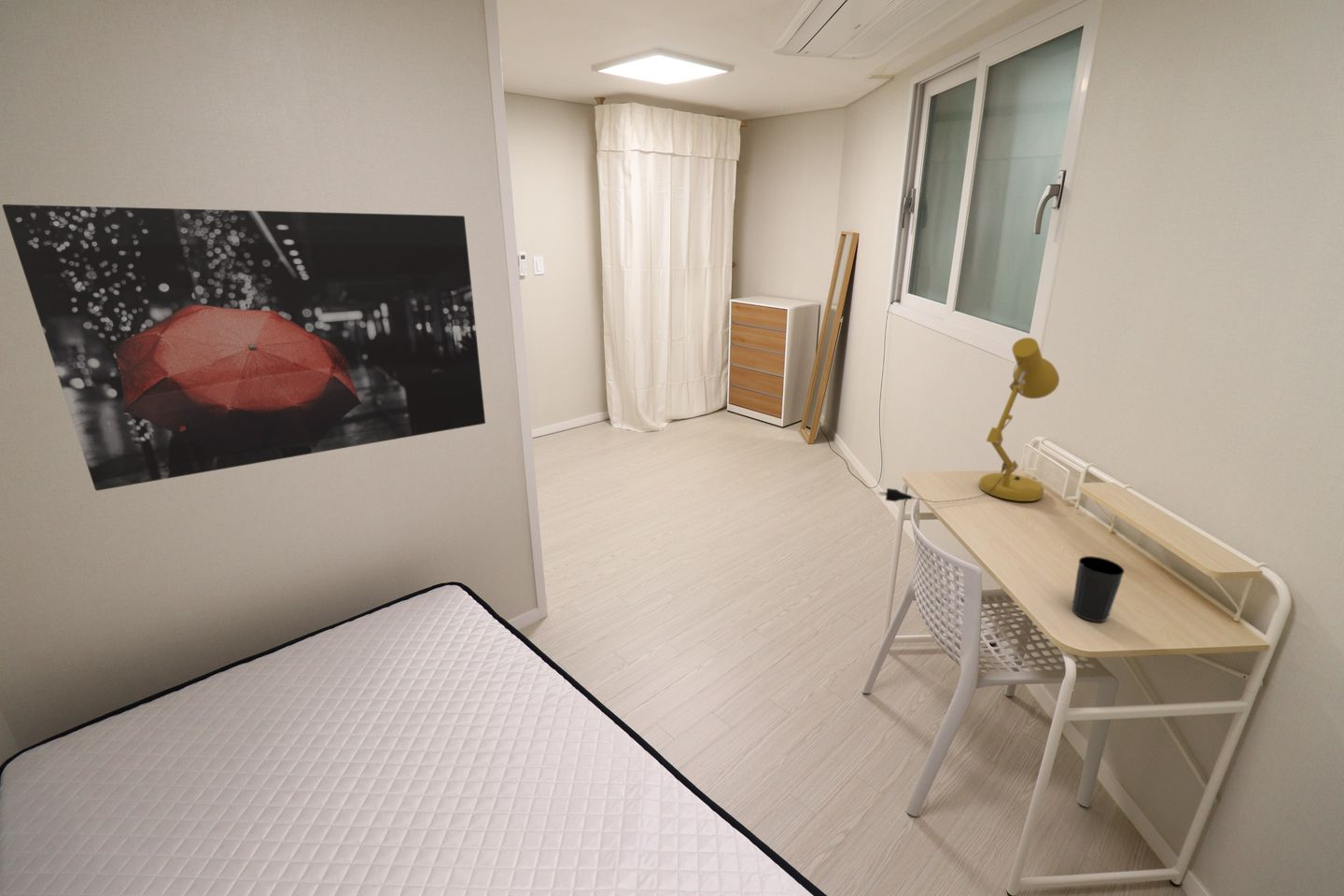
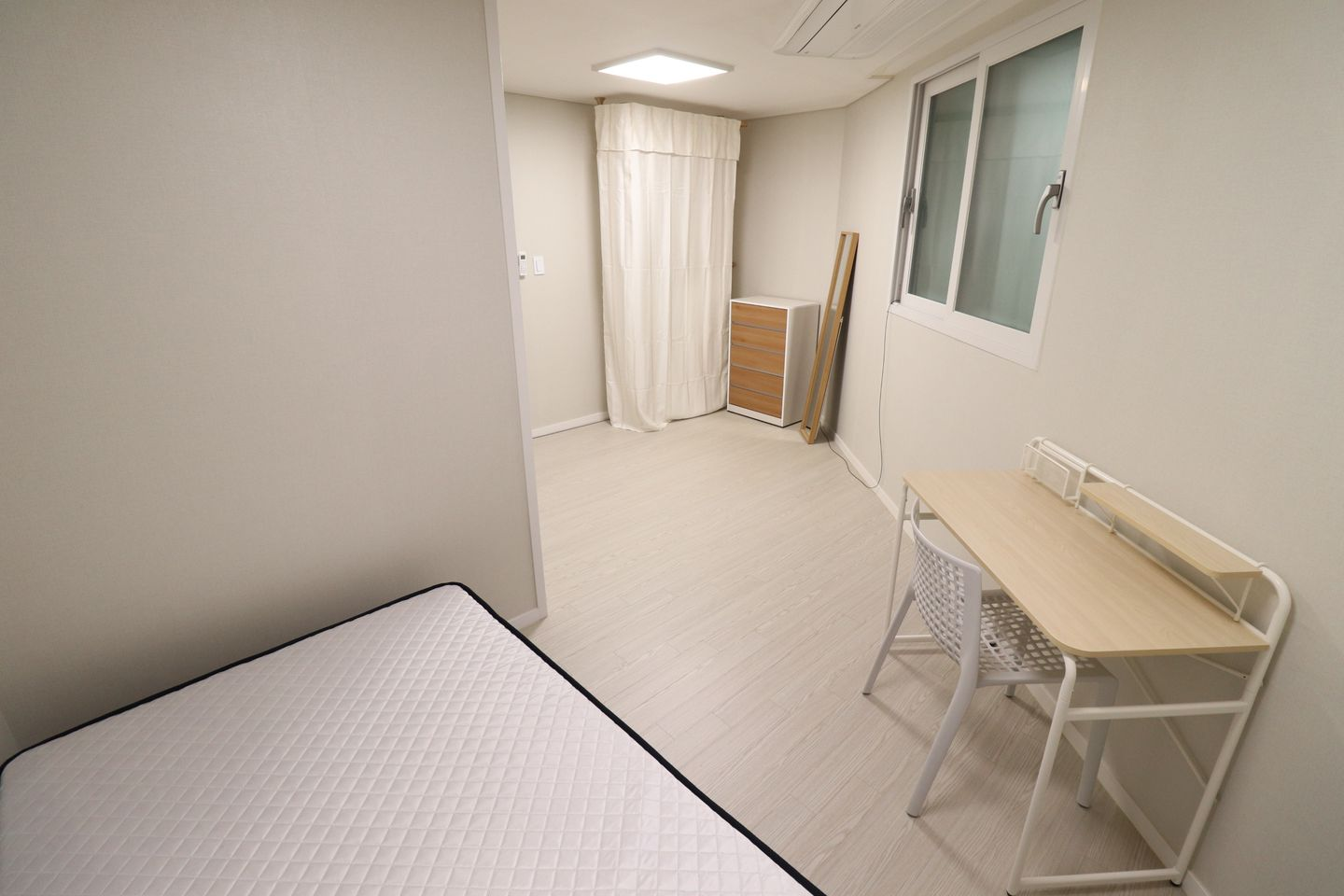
- desk lamp [877,337,1060,503]
- cup [1071,555,1126,623]
- wall art [1,203,486,492]
